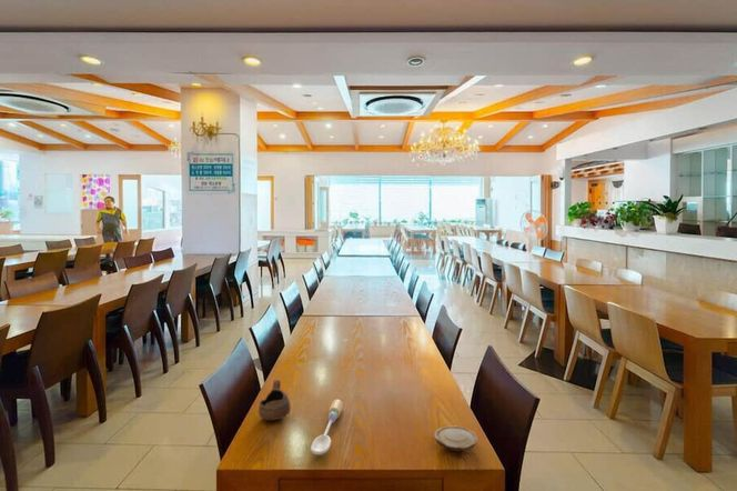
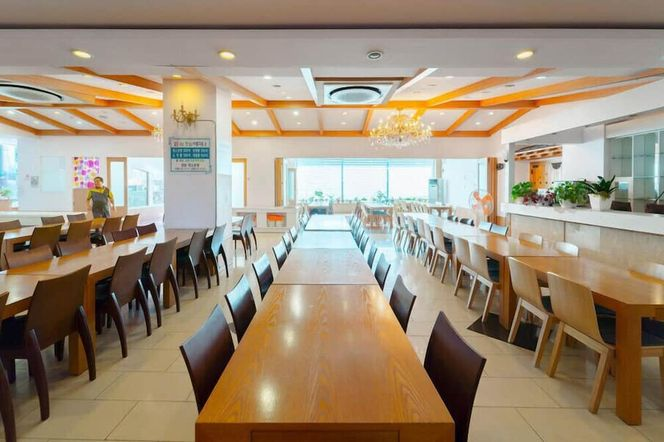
- spoon [310,398,344,455]
- cup [258,379,292,421]
- wood slice [433,425,478,452]
